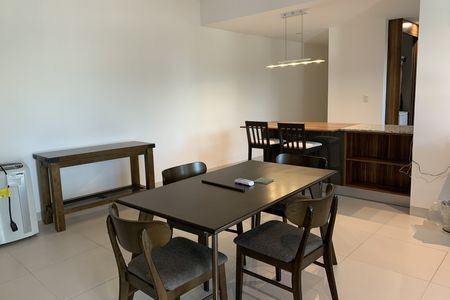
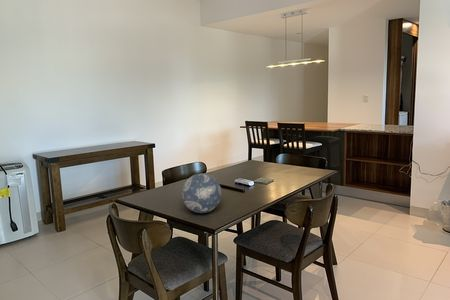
+ decorative ball [181,172,222,214]
